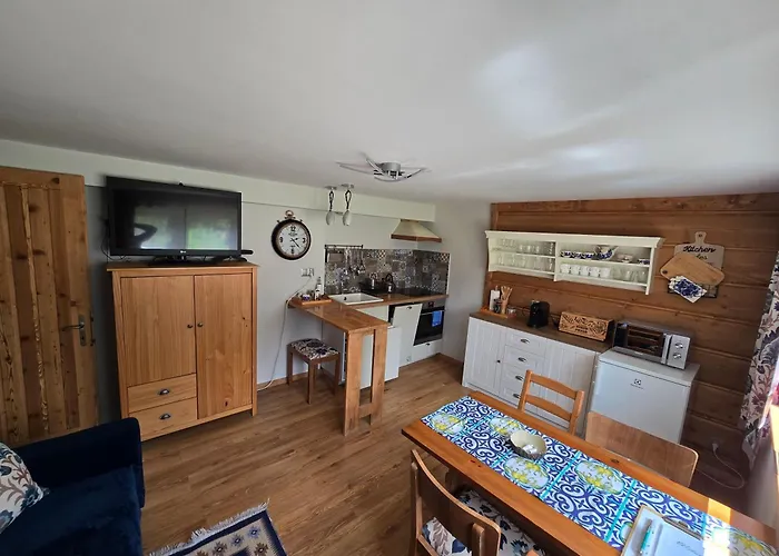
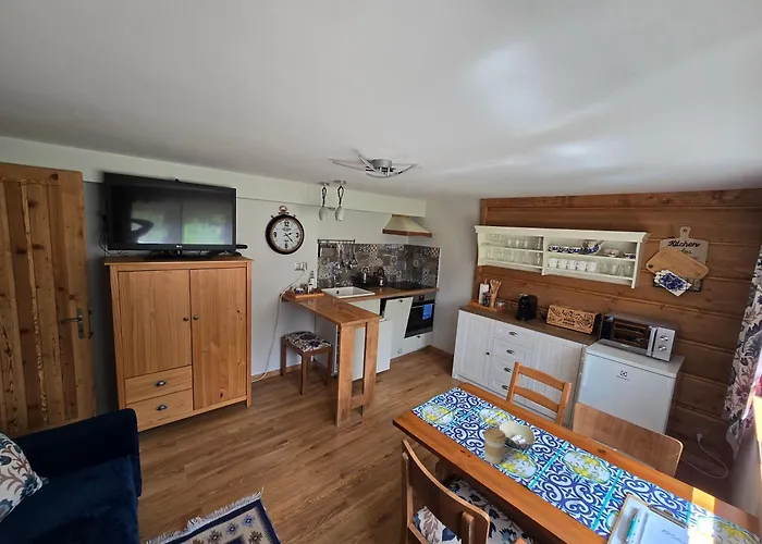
+ coffee cup [483,428,507,466]
